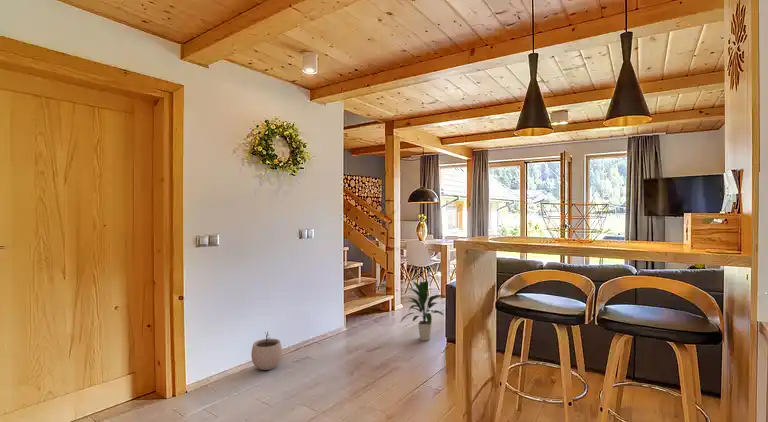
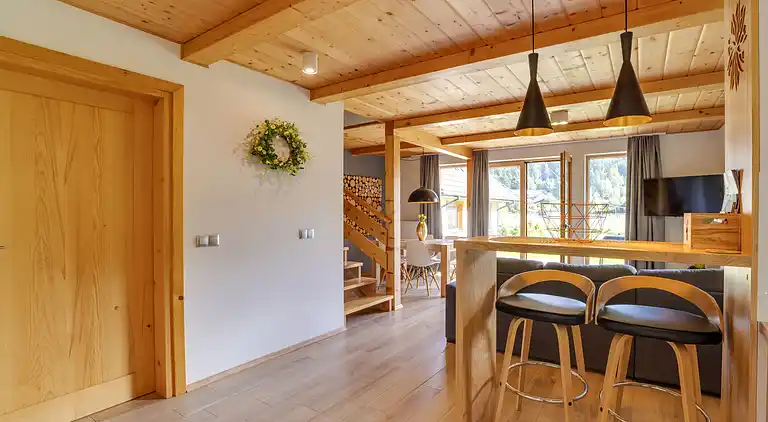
- indoor plant [399,279,447,341]
- plant pot [250,330,283,371]
